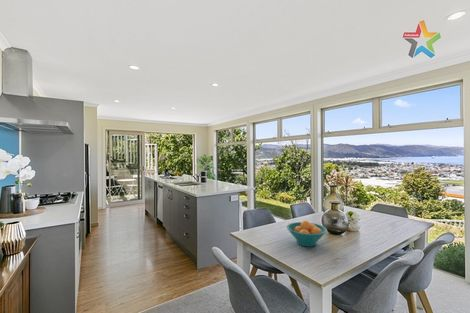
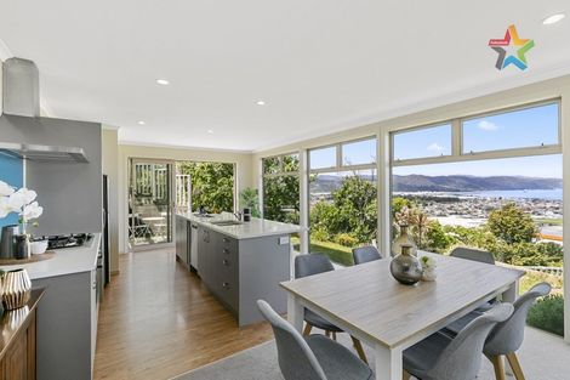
- fruit bowl [286,219,328,247]
